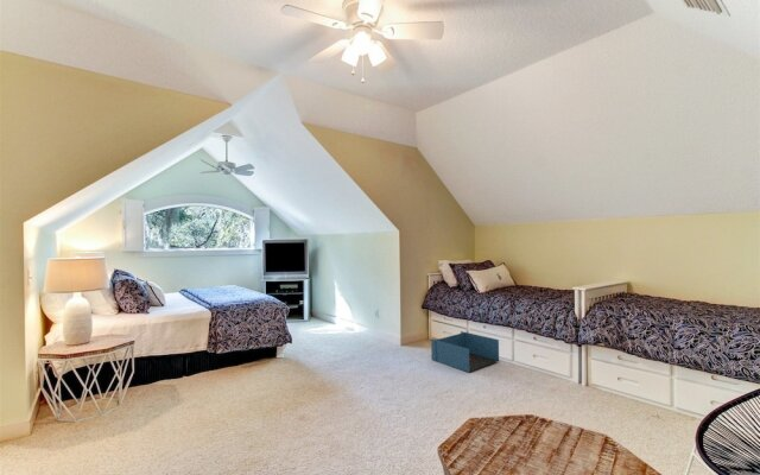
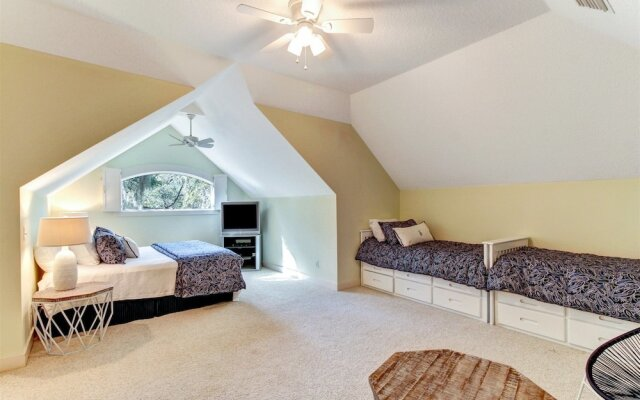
- storage bin [430,330,500,374]
